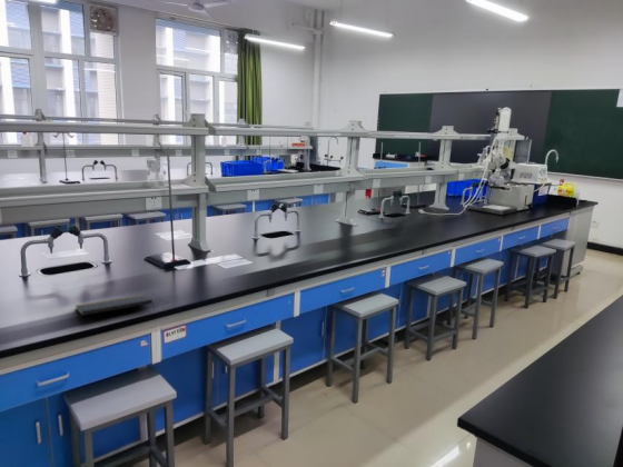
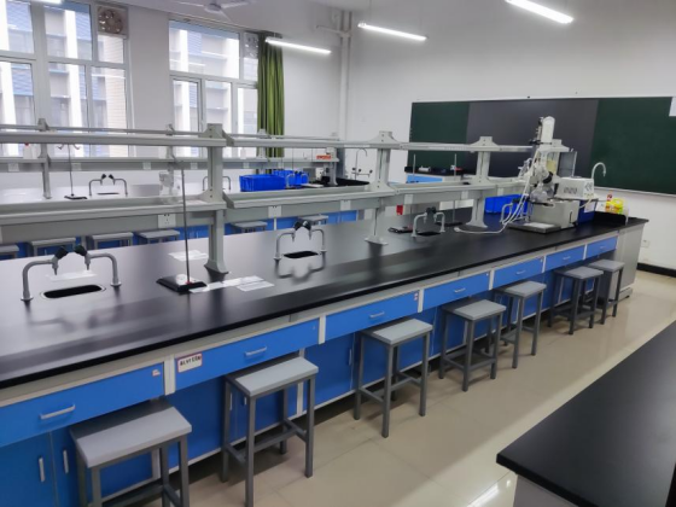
- notepad [75,294,156,317]
